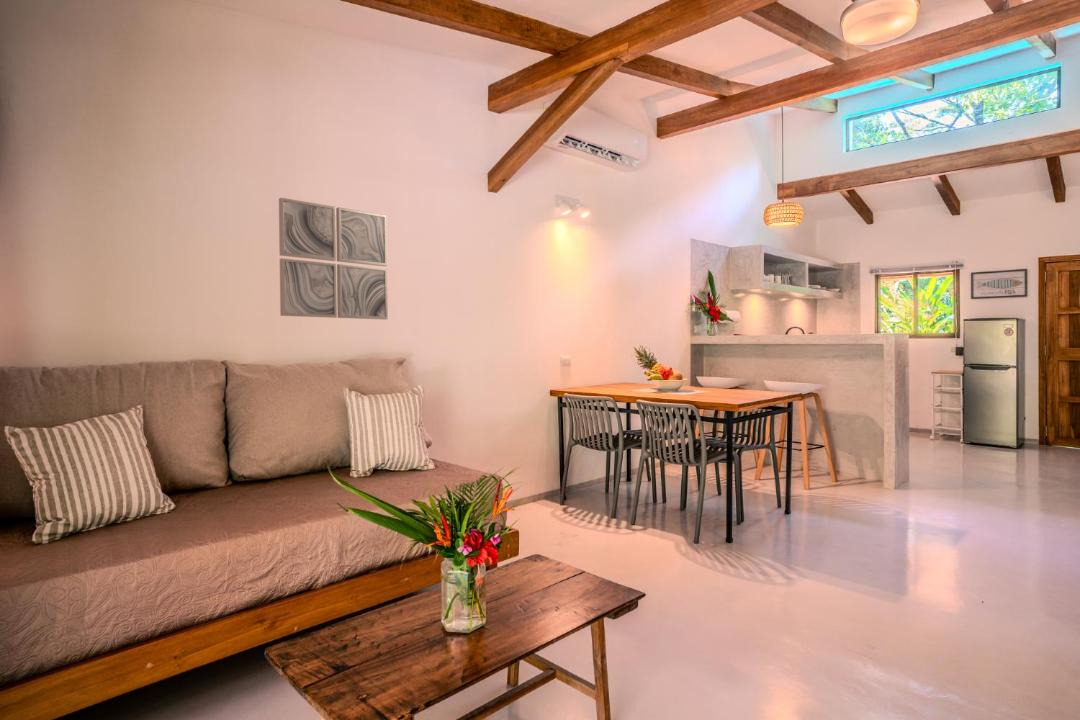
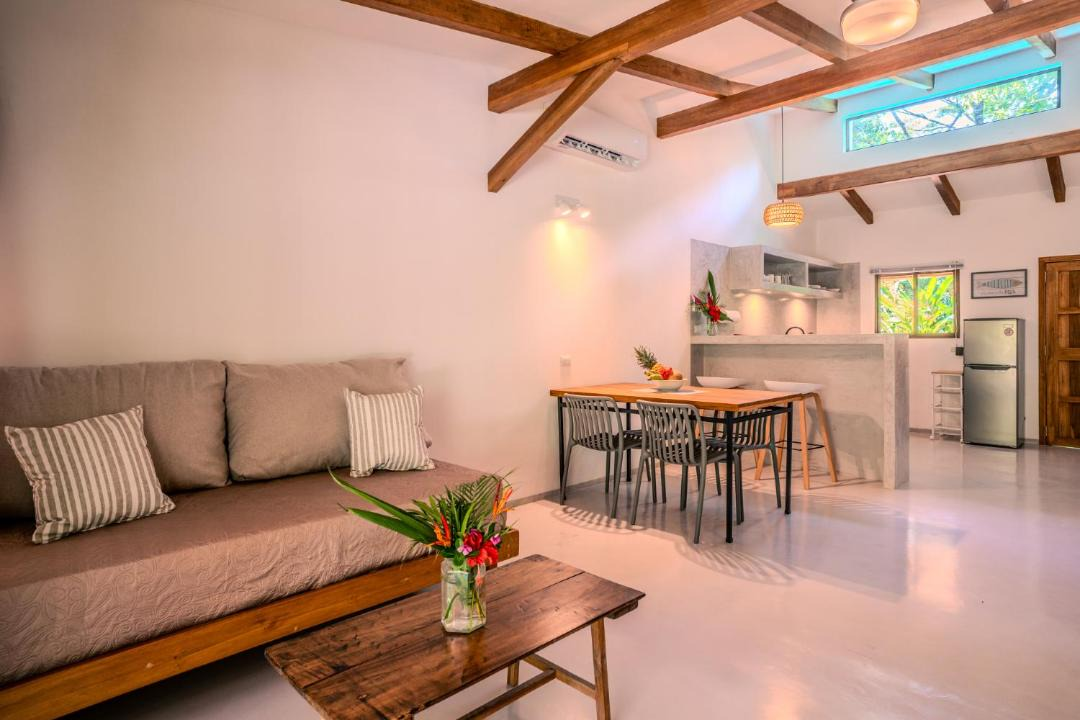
- wall art [278,197,389,321]
